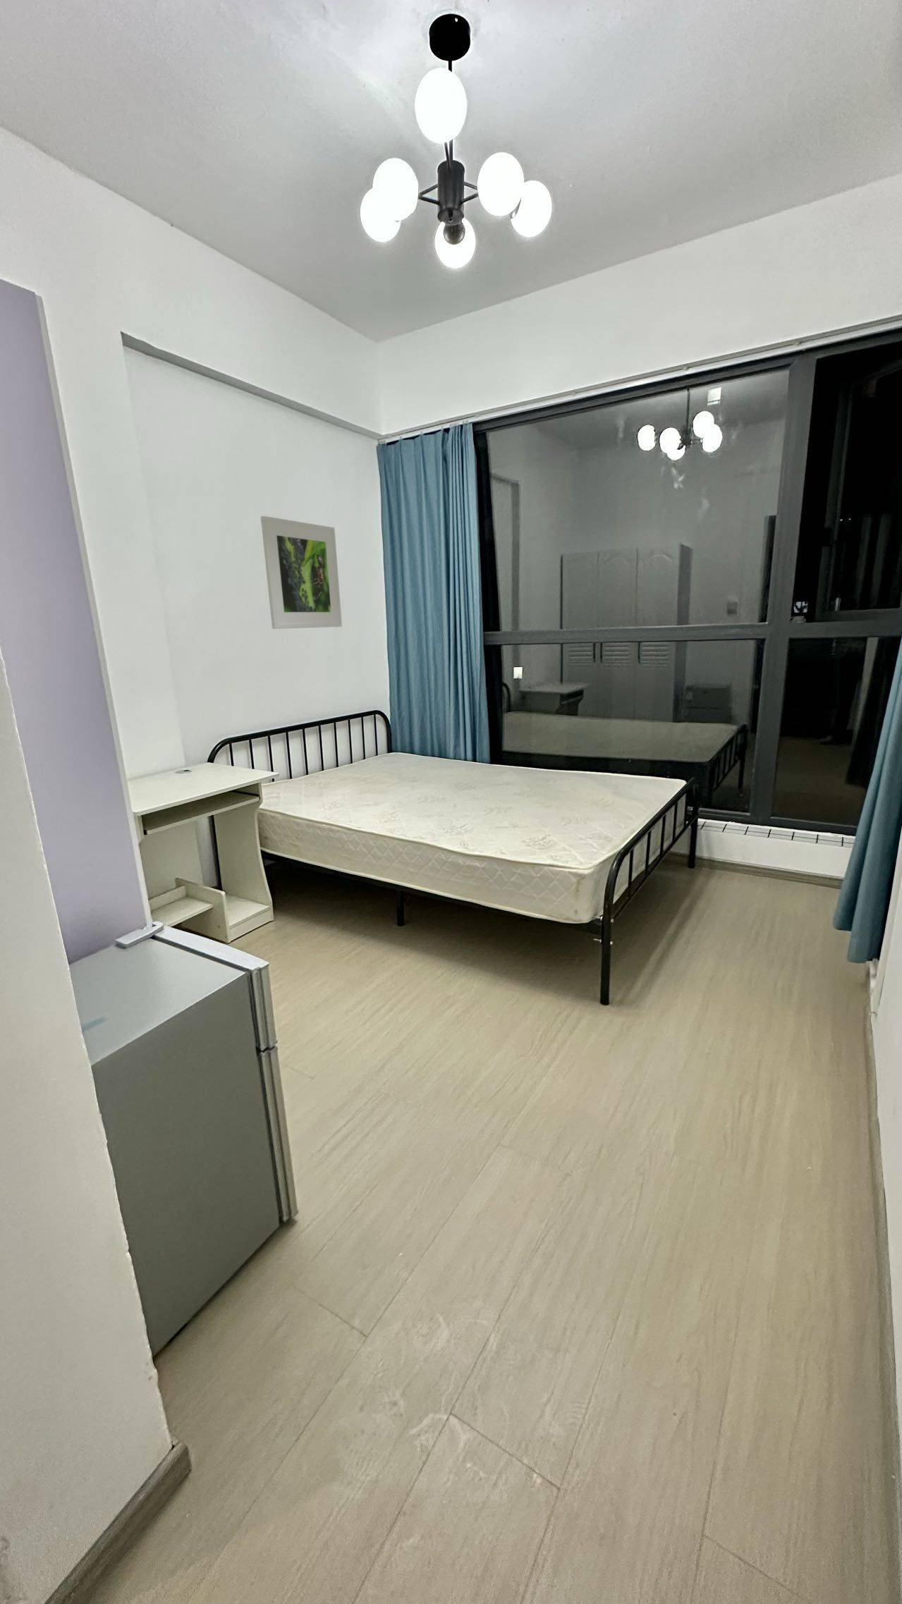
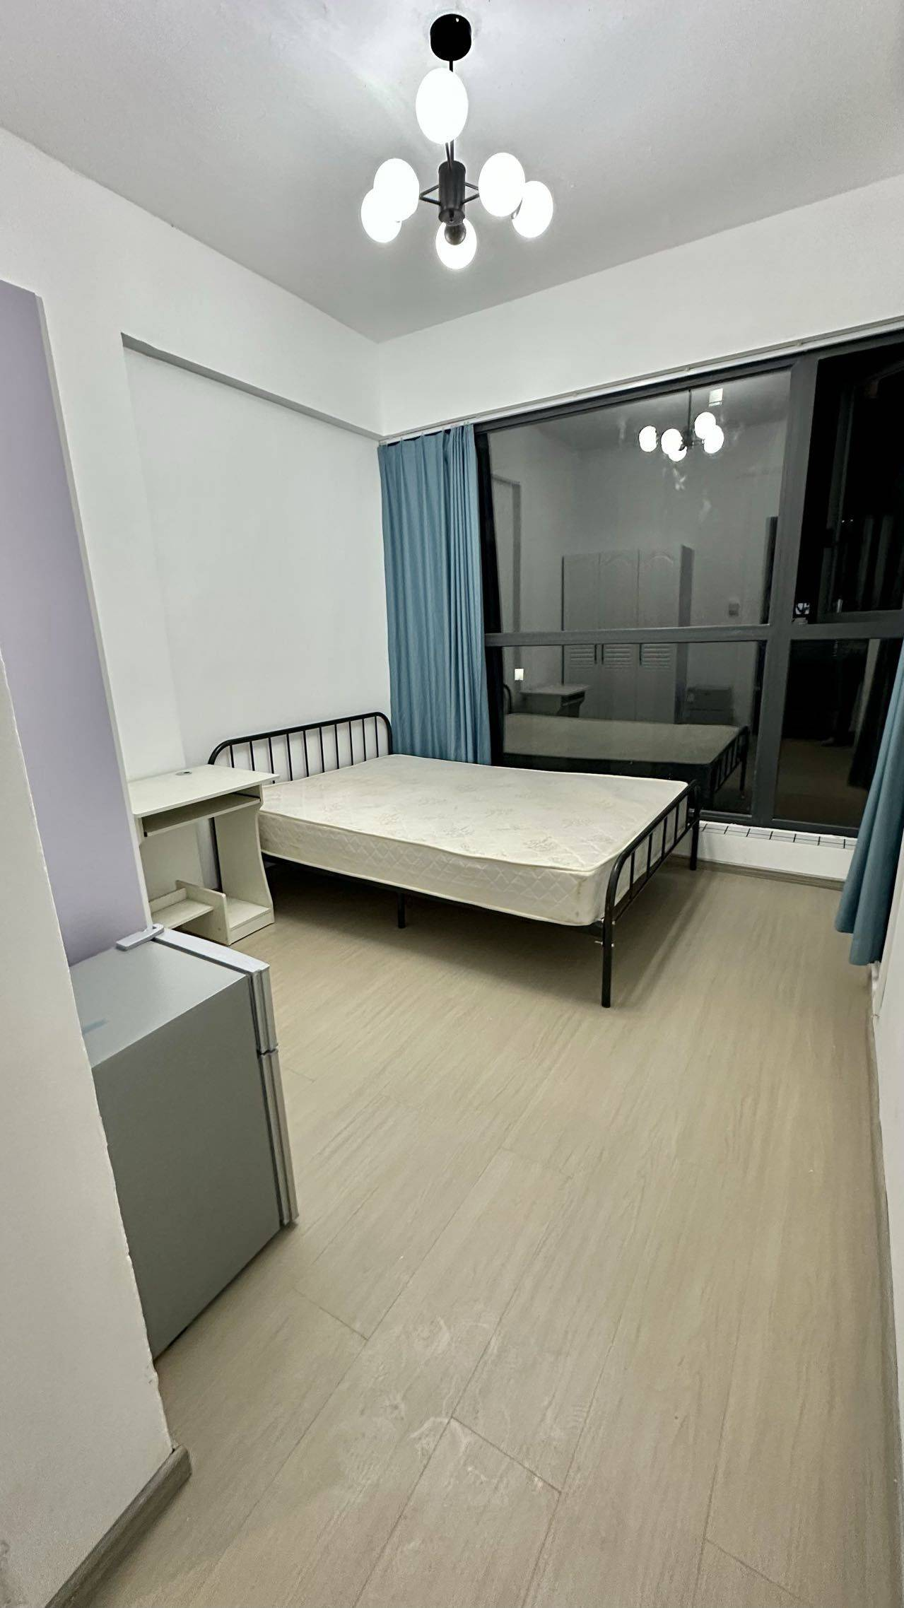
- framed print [260,516,343,630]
